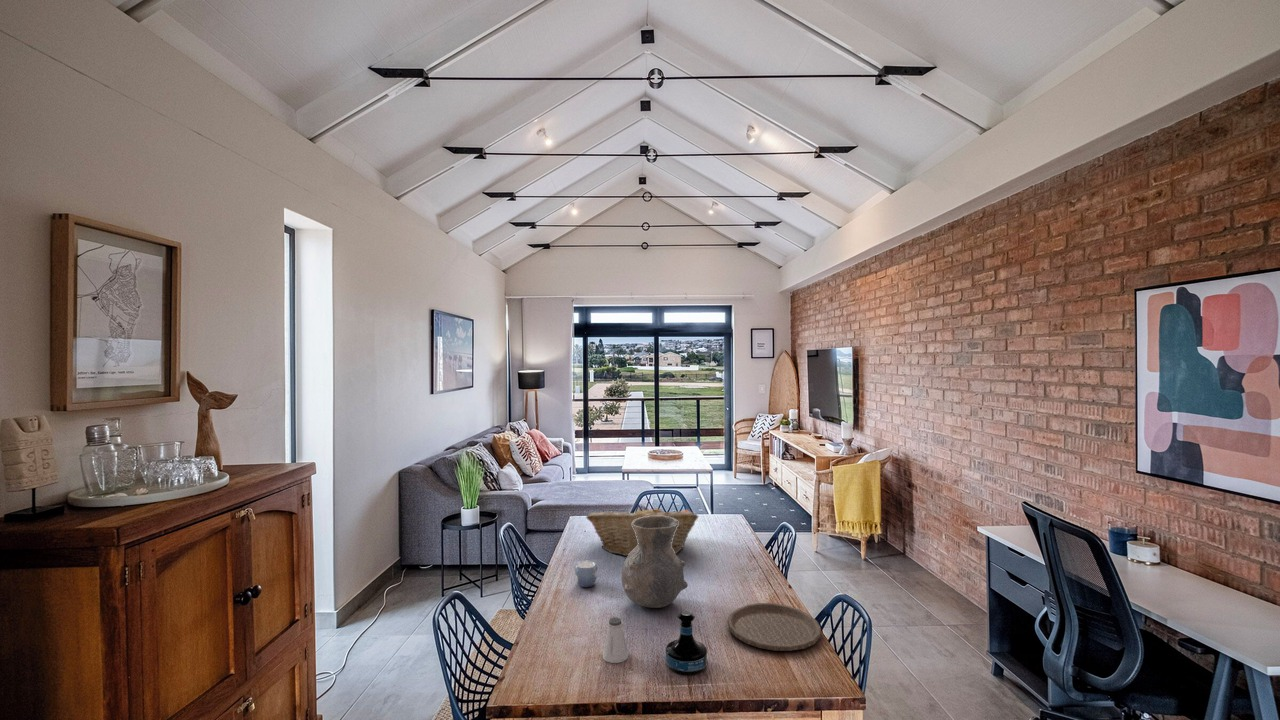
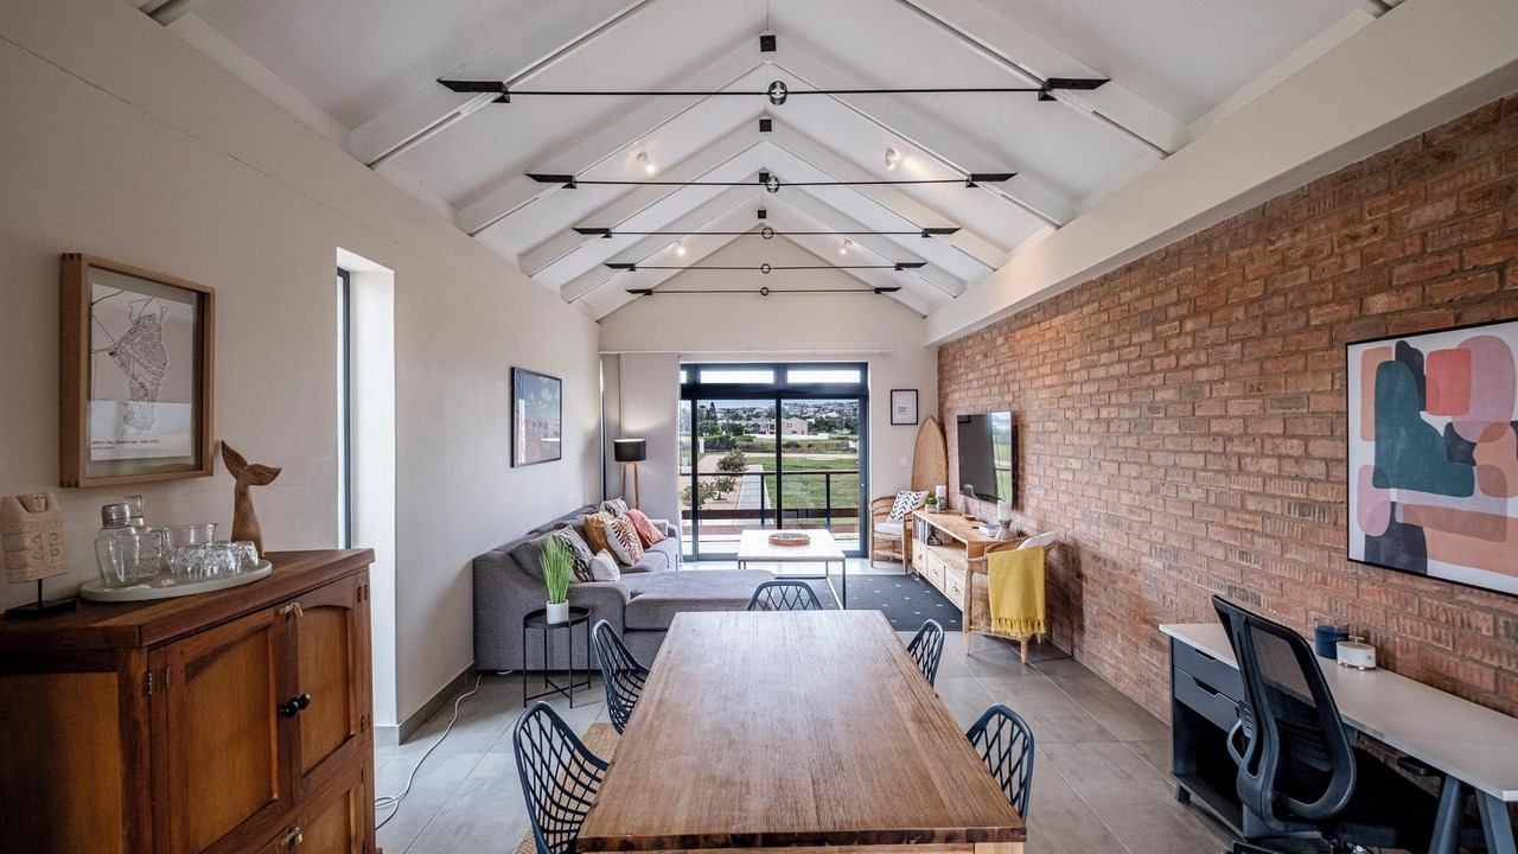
- vase [621,516,689,609]
- fruit basket [585,503,699,557]
- tequila bottle [665,610,708,676]
- mug [574,559,598,588]
- saltshaker [602,616,629,664]
- plate [726,602,822,652]
